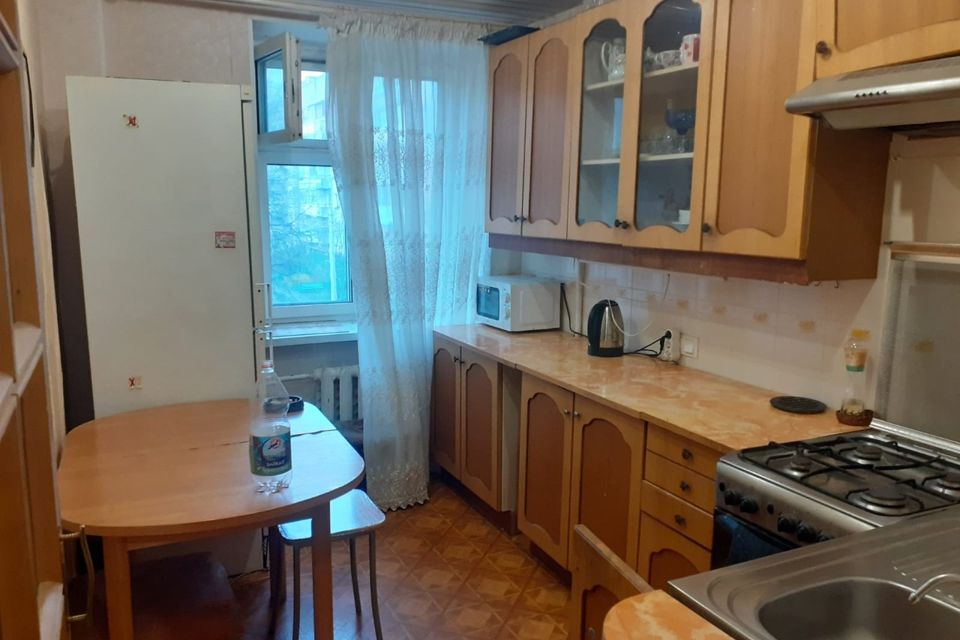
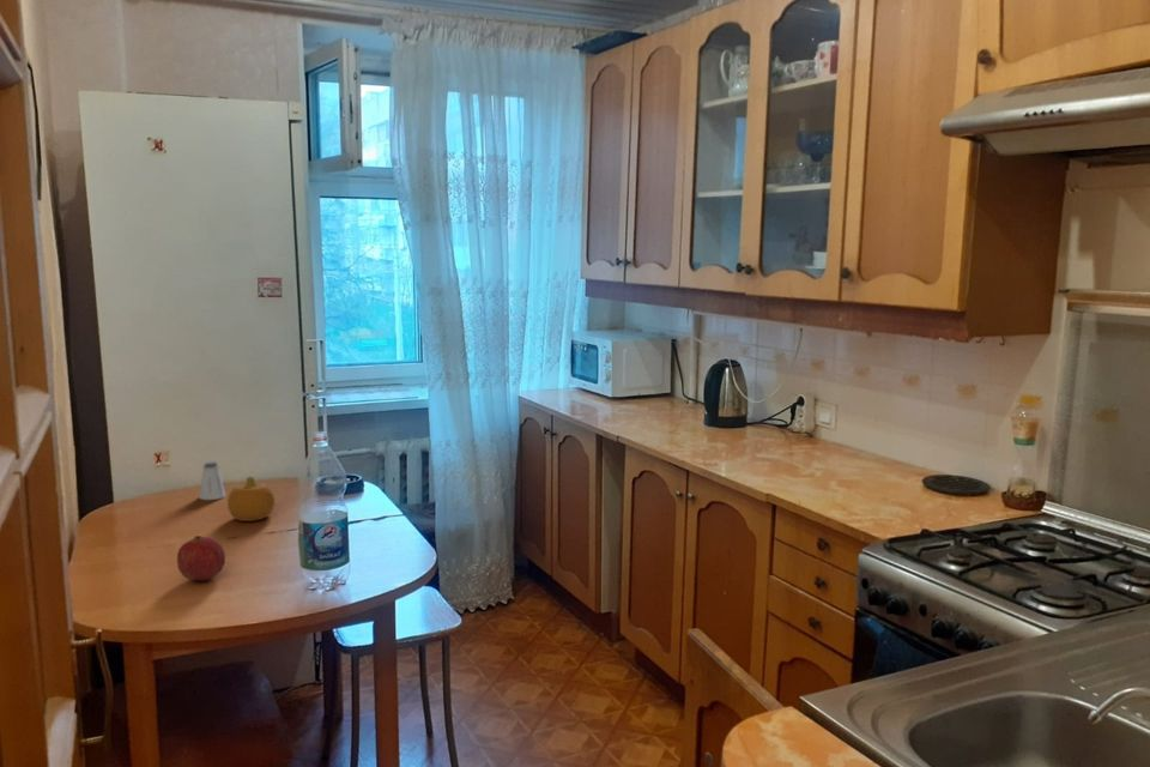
+ fruit [226,476,276,523]
+ fruit [176,535,226,581]
+ saltshaker [198,461,228,501]
